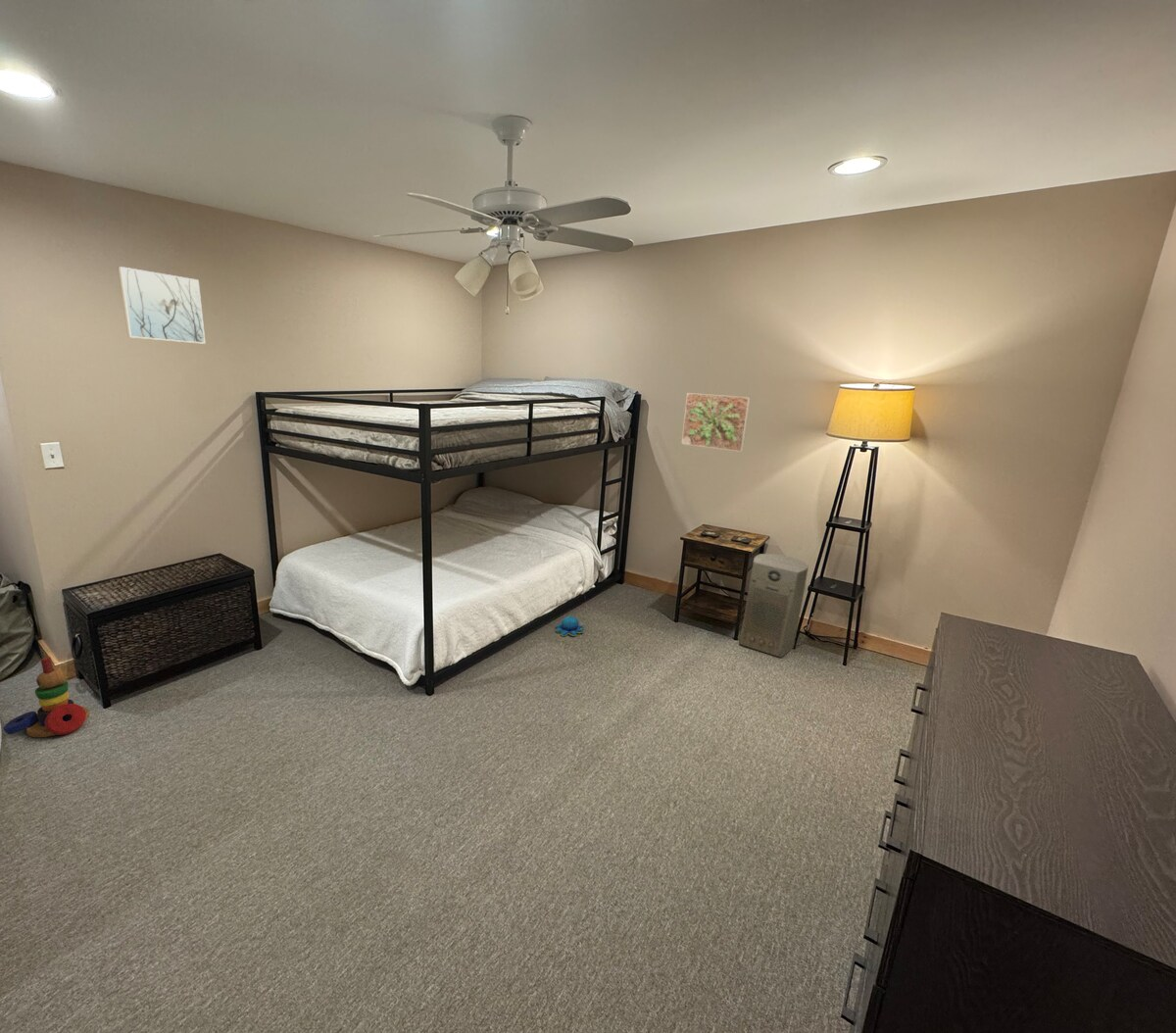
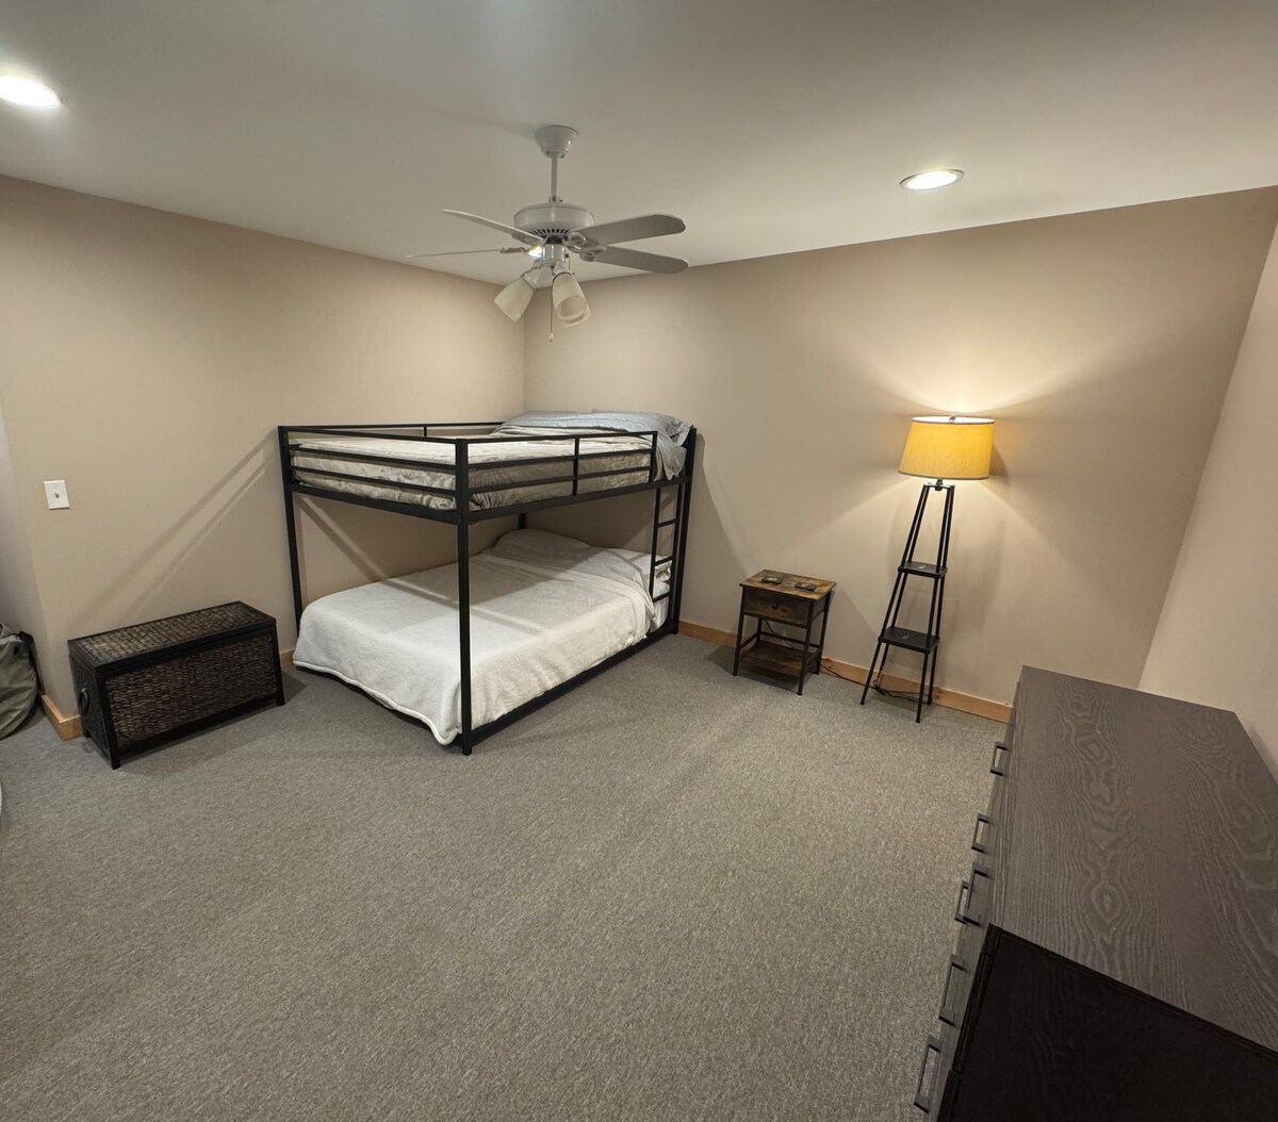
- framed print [118,266,207,345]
- stacking toy [2,656,90,738]
- plush toy [555,615,584,637]
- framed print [680,392,752,453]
- fan [738,553,809,659]
